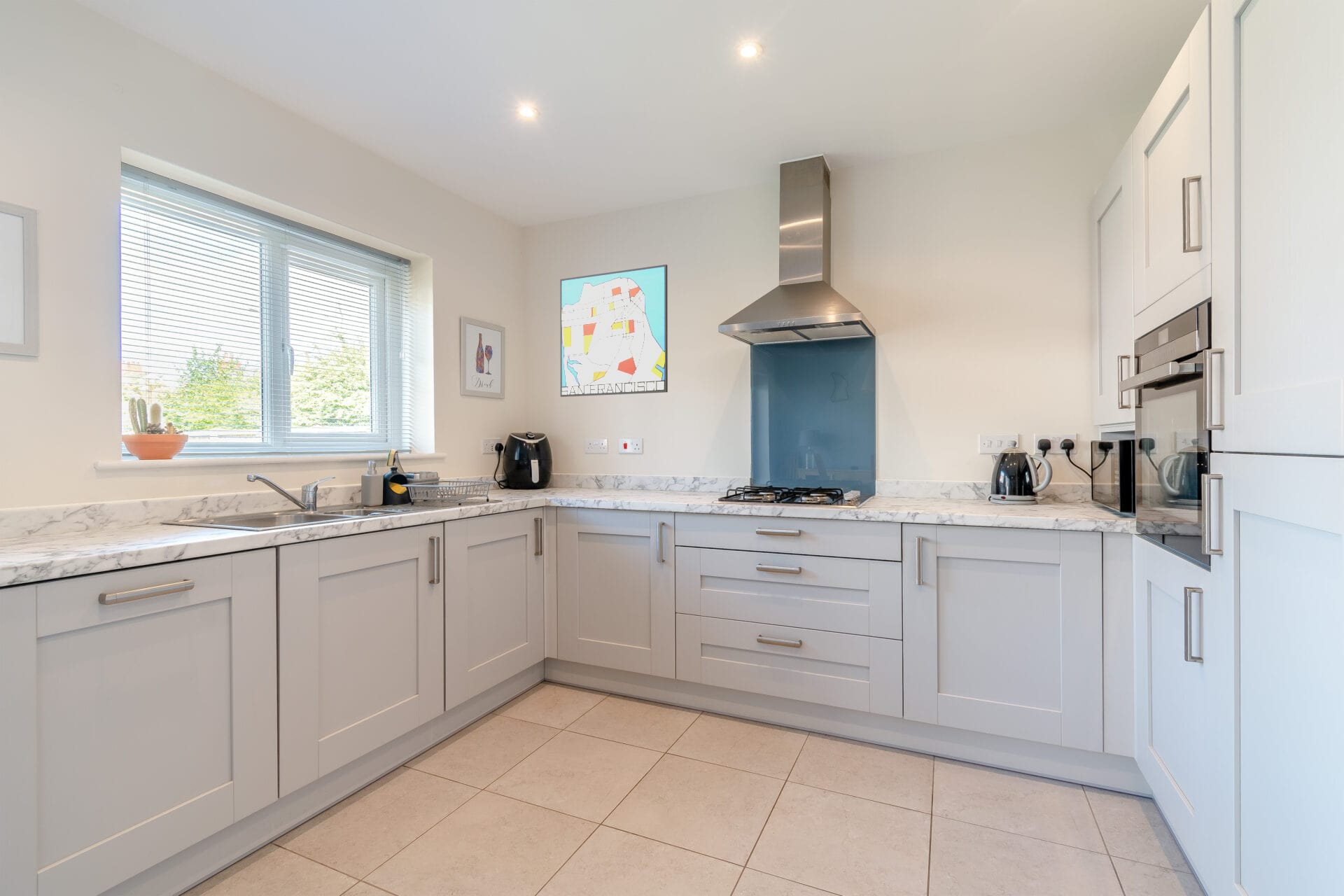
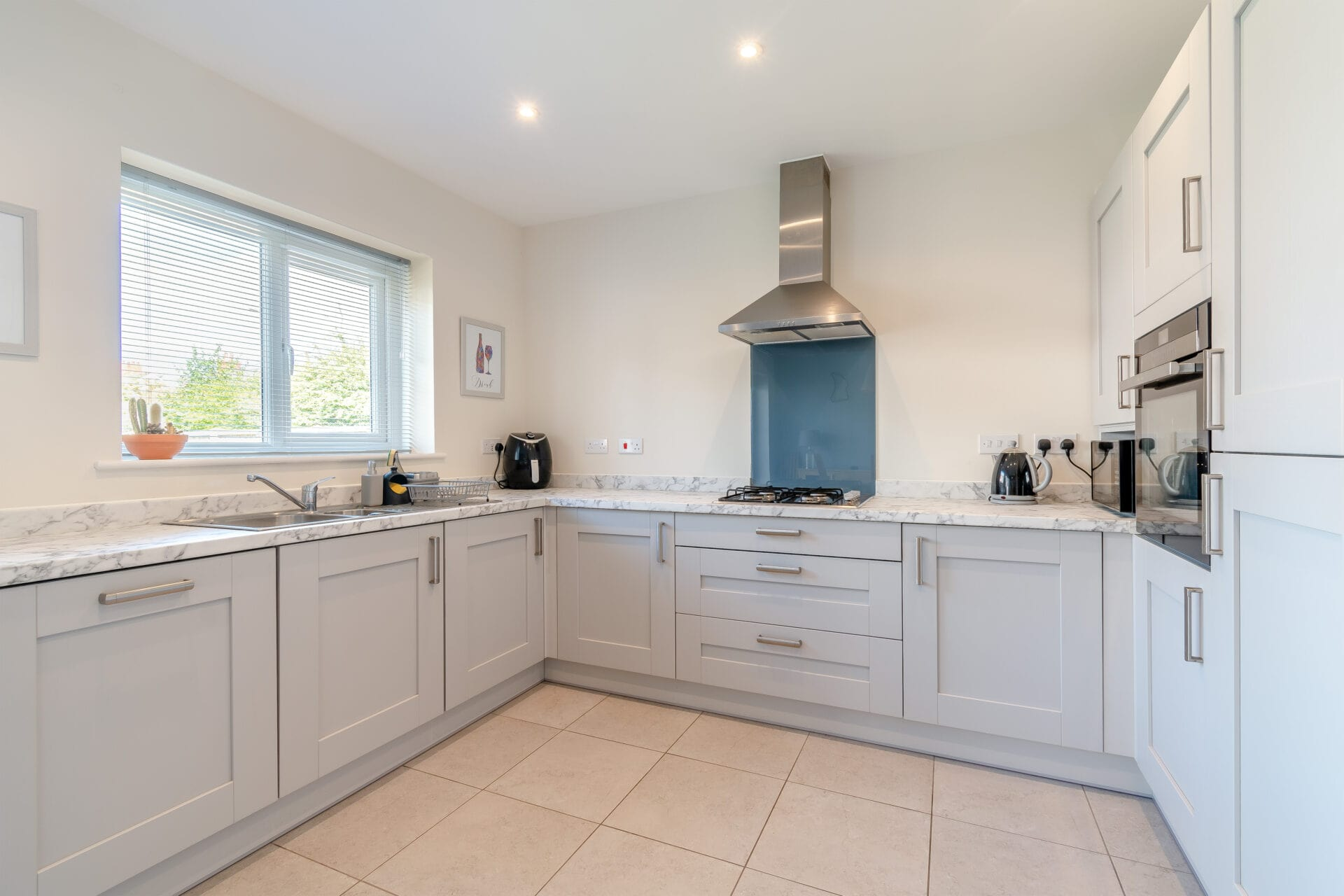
- wall art [559,264,668,398]
